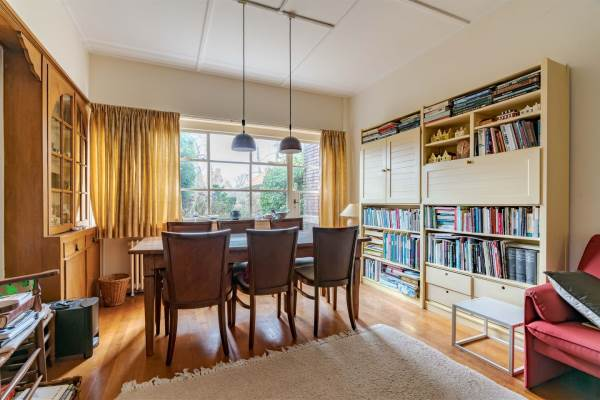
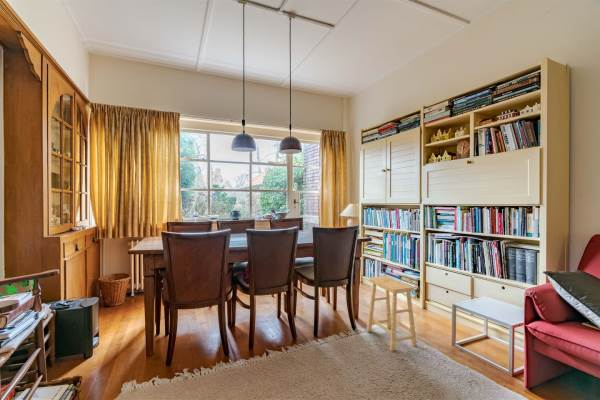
+ footstool [366,275,418,352]
